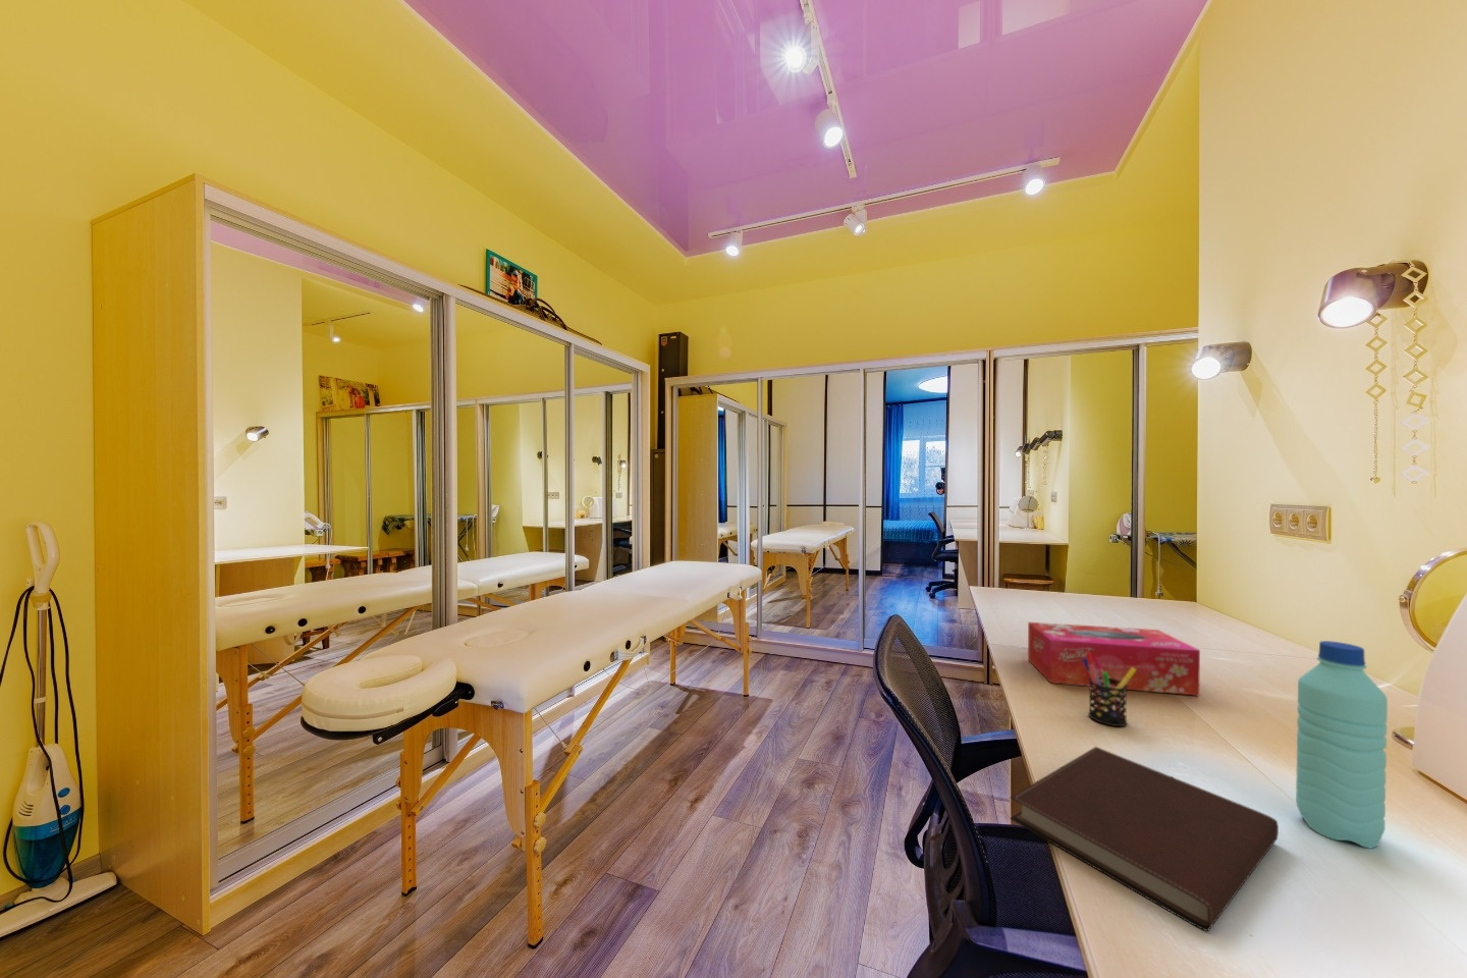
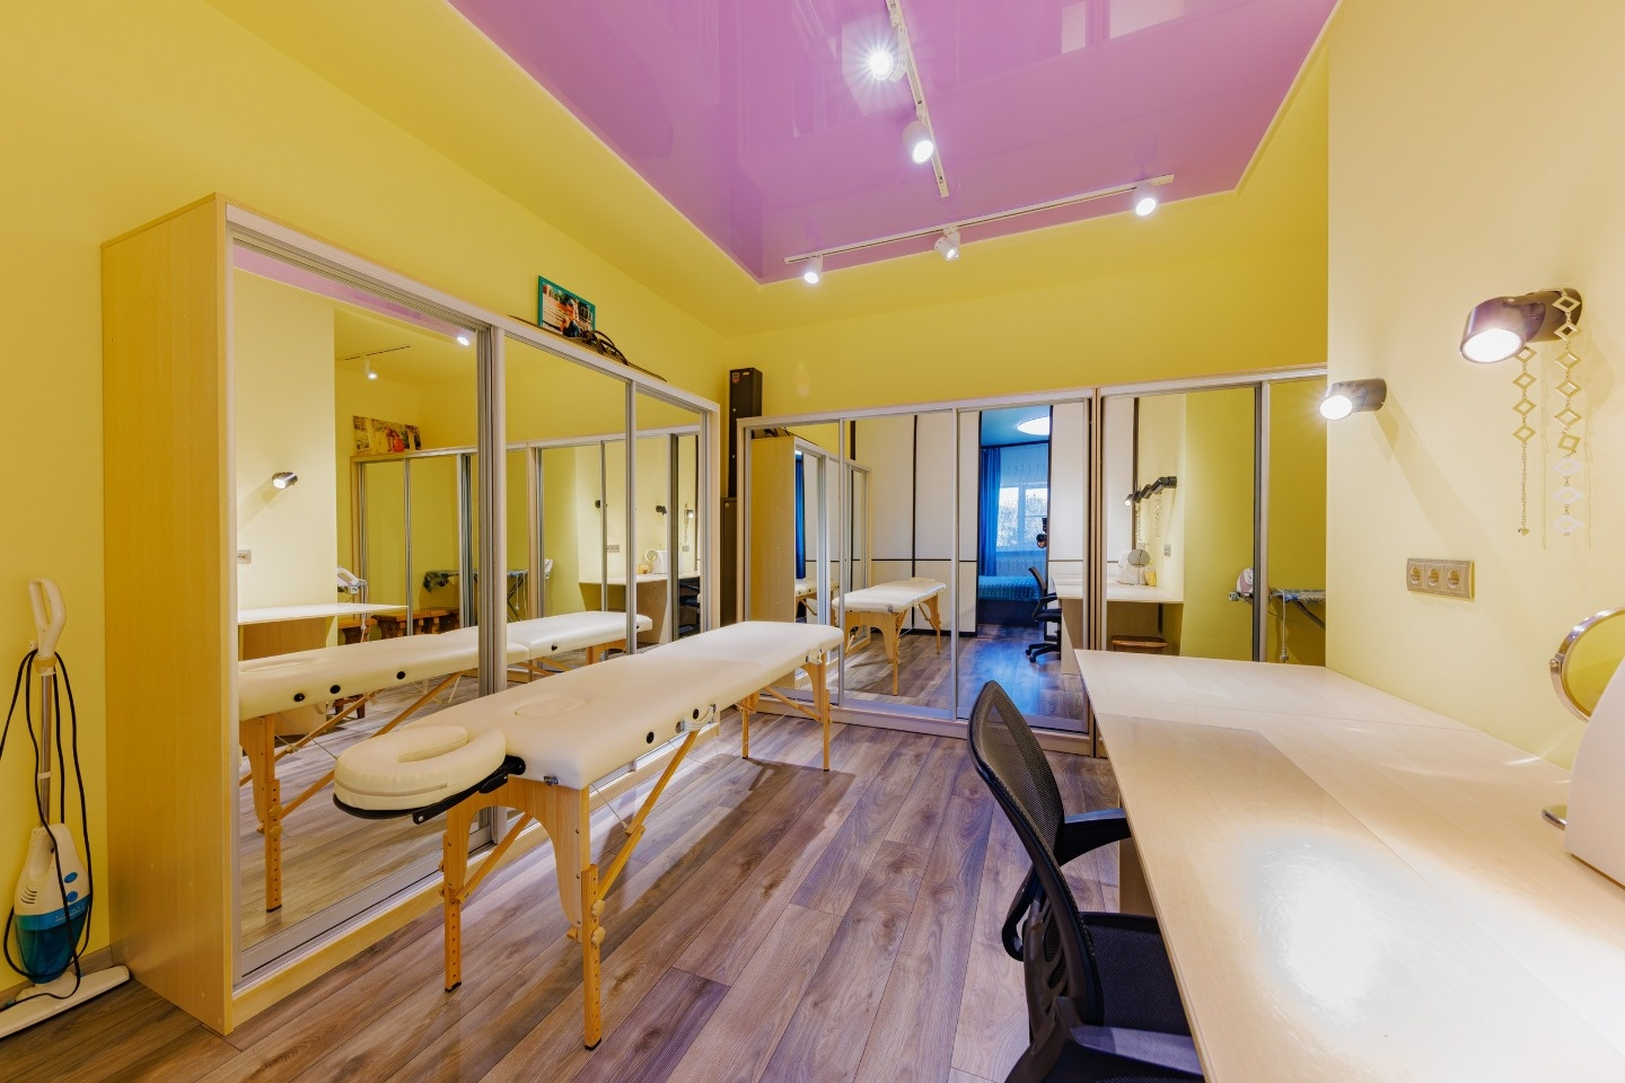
- water bottle [1295,640,1388,849]
- tissue box [1027,621,1201,696]
- notebook [1009,746,1279,932]
- pen holder [1082,652,1136,727]
